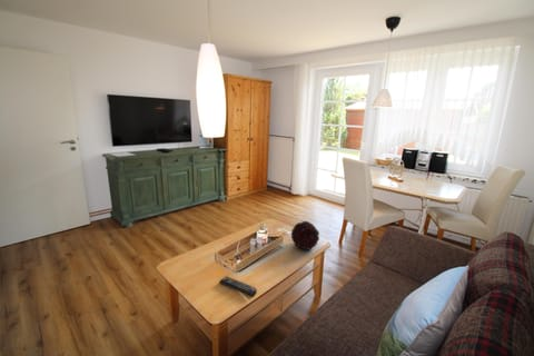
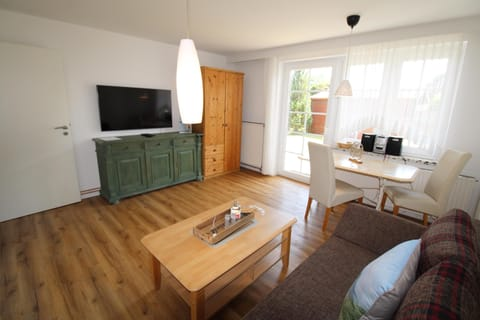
- decorative orb [290,220,320,251]
- remote control [218,276,258,297]
